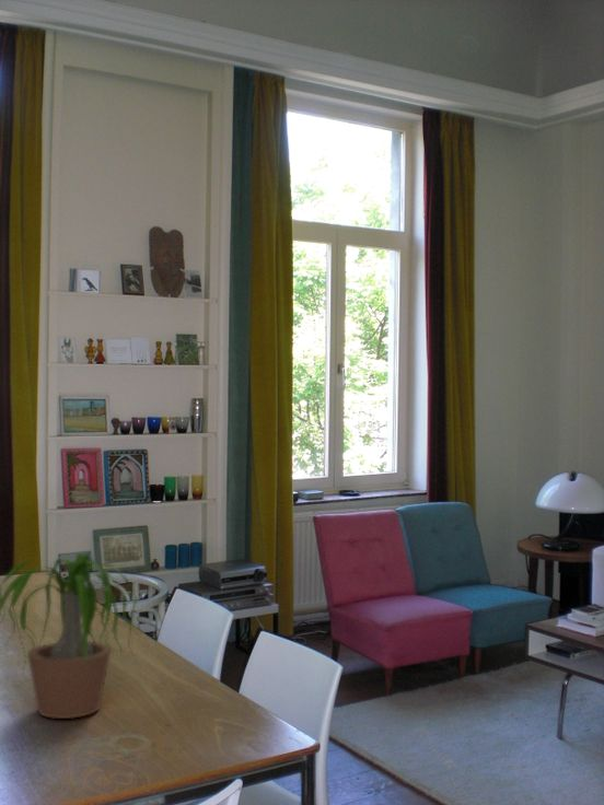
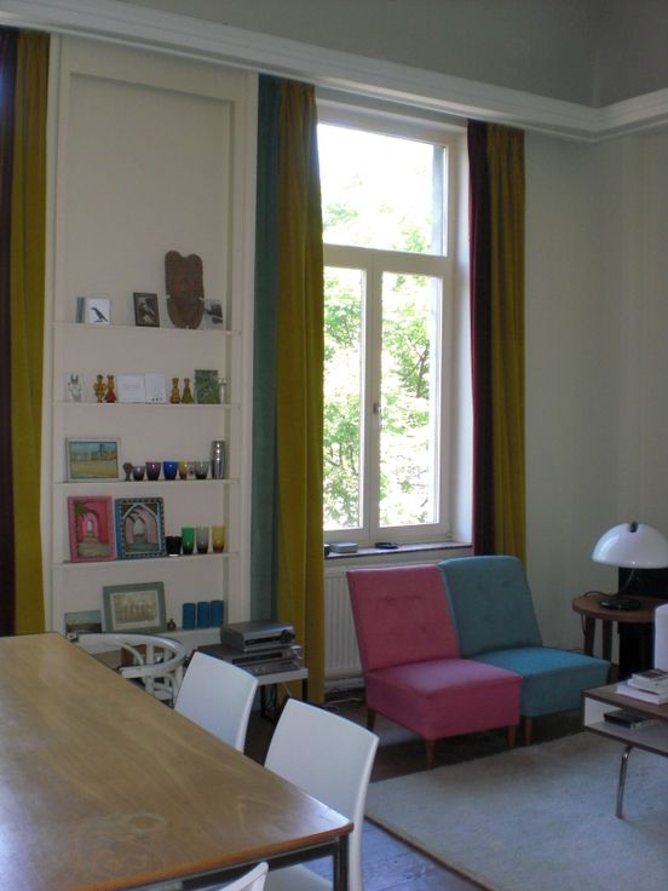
- potted plant [0,551,141,720]
